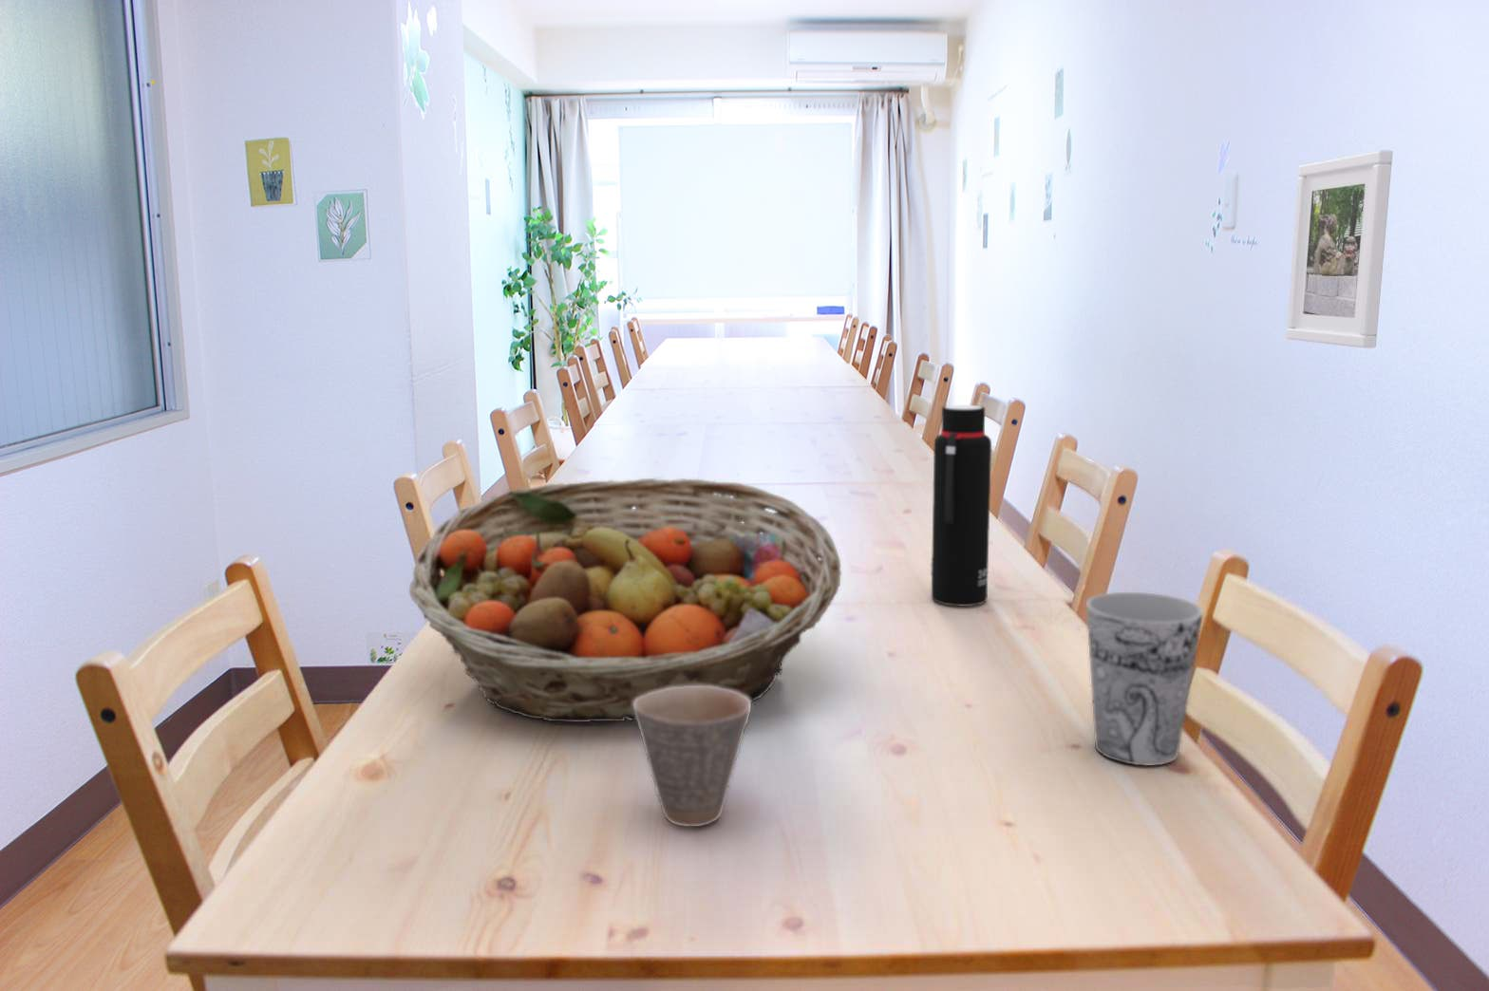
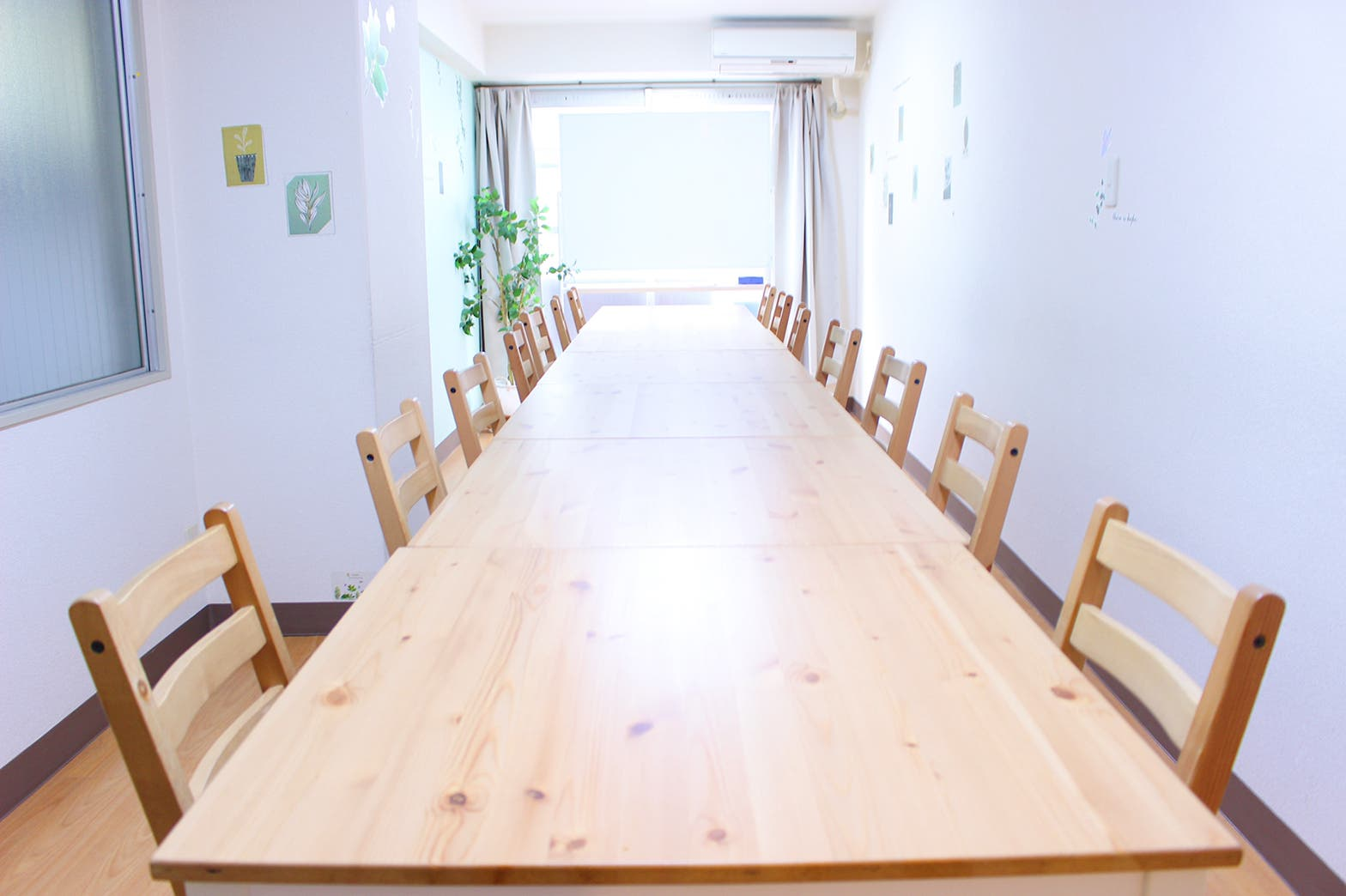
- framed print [1285,150,1394,350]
- cup [634,686,752,827]
- cup [1085,592,1204,766]
- water bottle [929,405,992,606]
- fruit basket [408,478,842,723]
